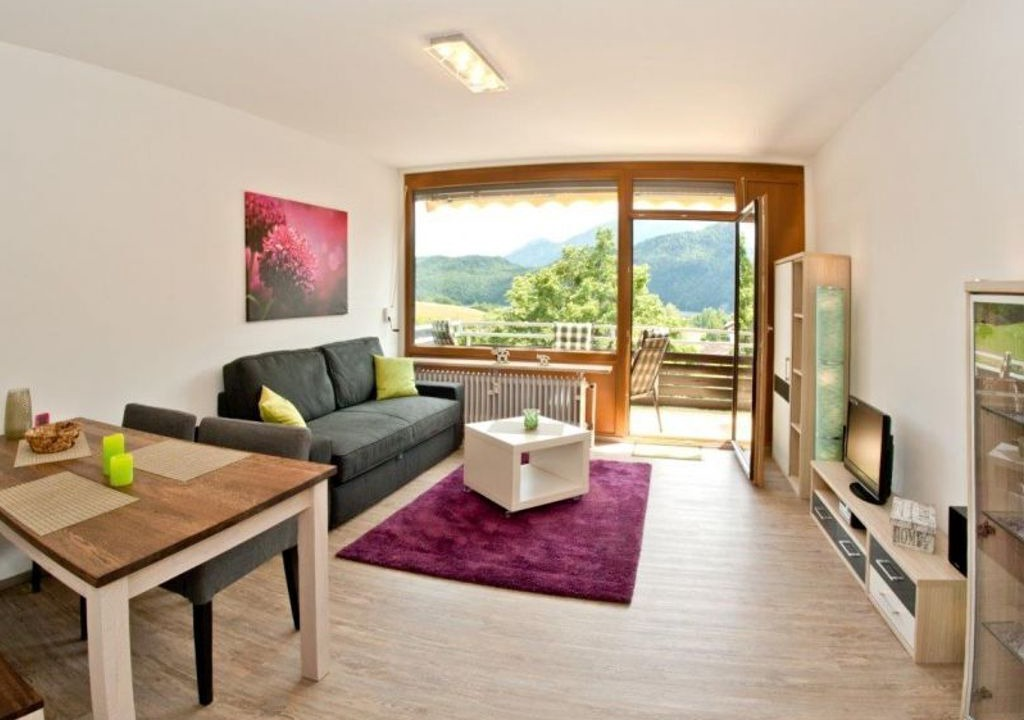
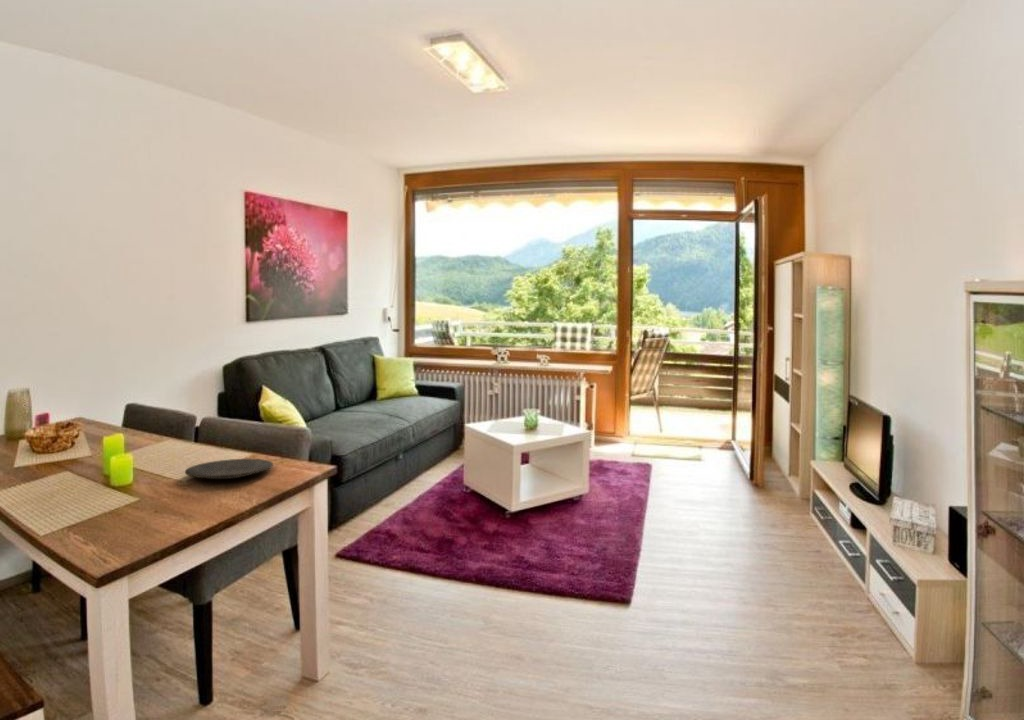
+ plate [184,458,274,480]
